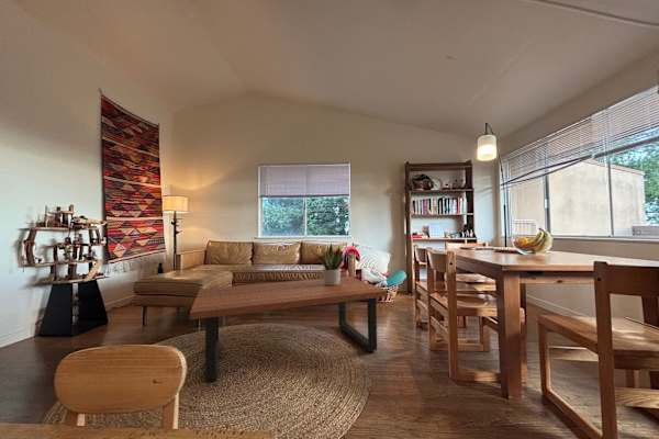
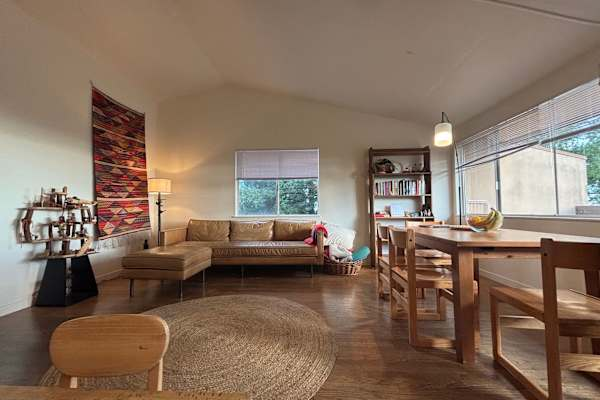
- potted plant [316,241,345,286]
- coffee table [189,275,388,383]
